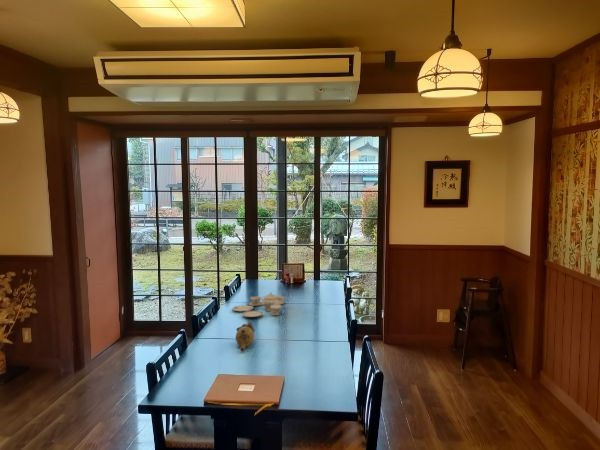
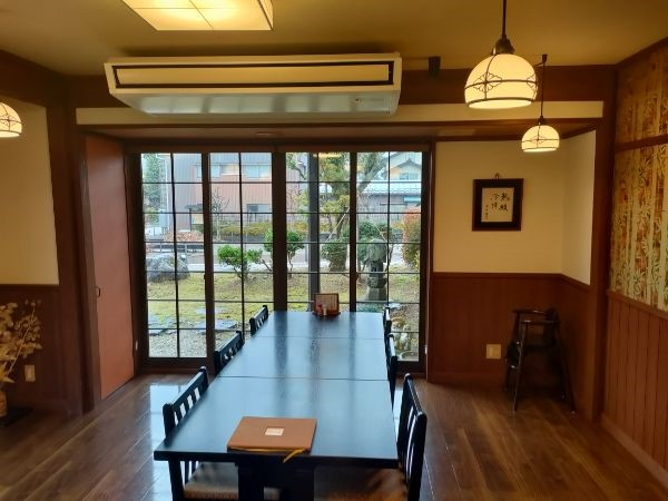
- chinaware [231,291,287,318]
- teapot [235,321,255,352]
